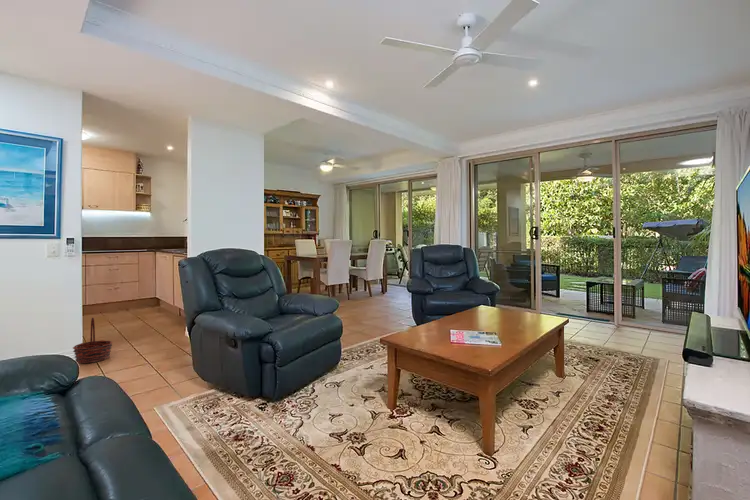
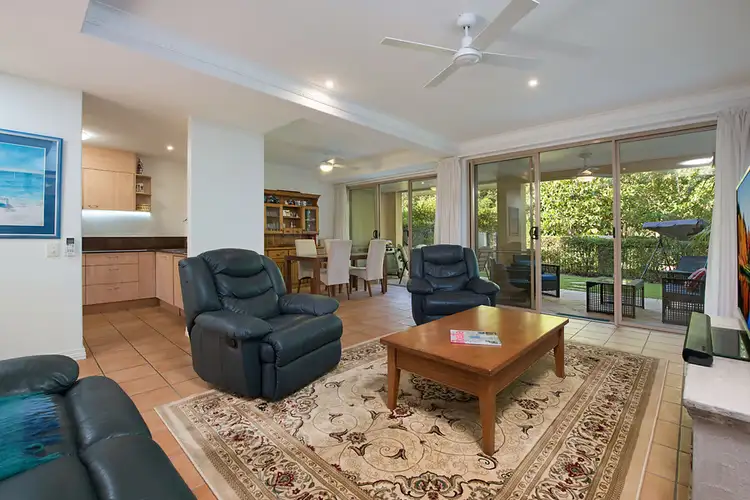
- basket [72,317,114,364]
